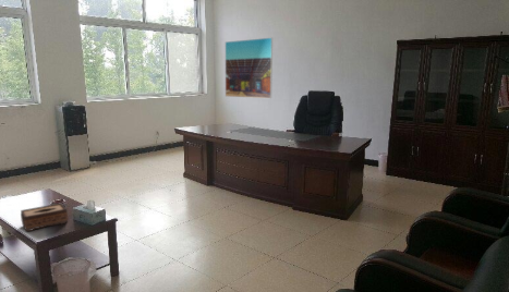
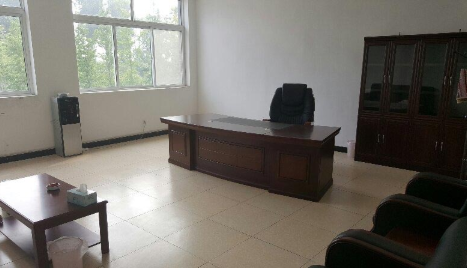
- tissue box [20,202,69,233]
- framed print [225,37,274,99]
